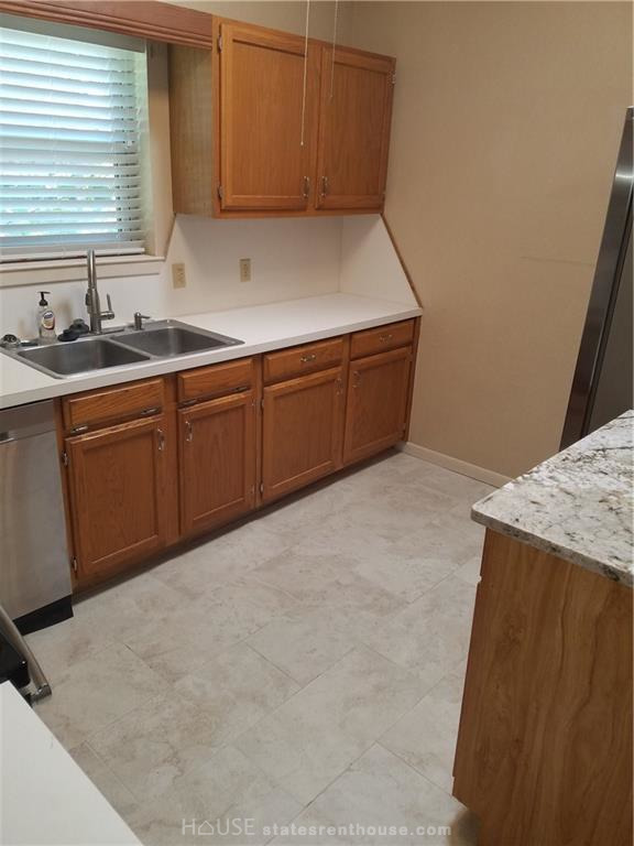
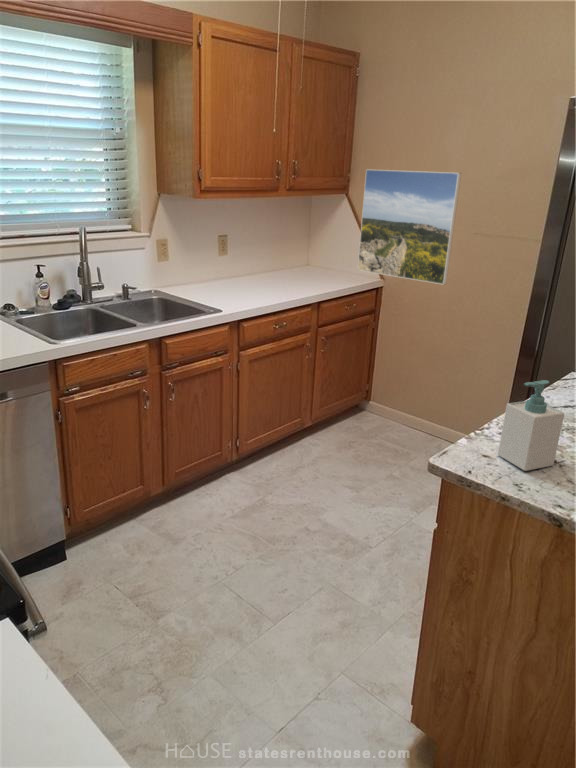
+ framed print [356,168,462,286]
+ soap bottle [497,379,566,472]
